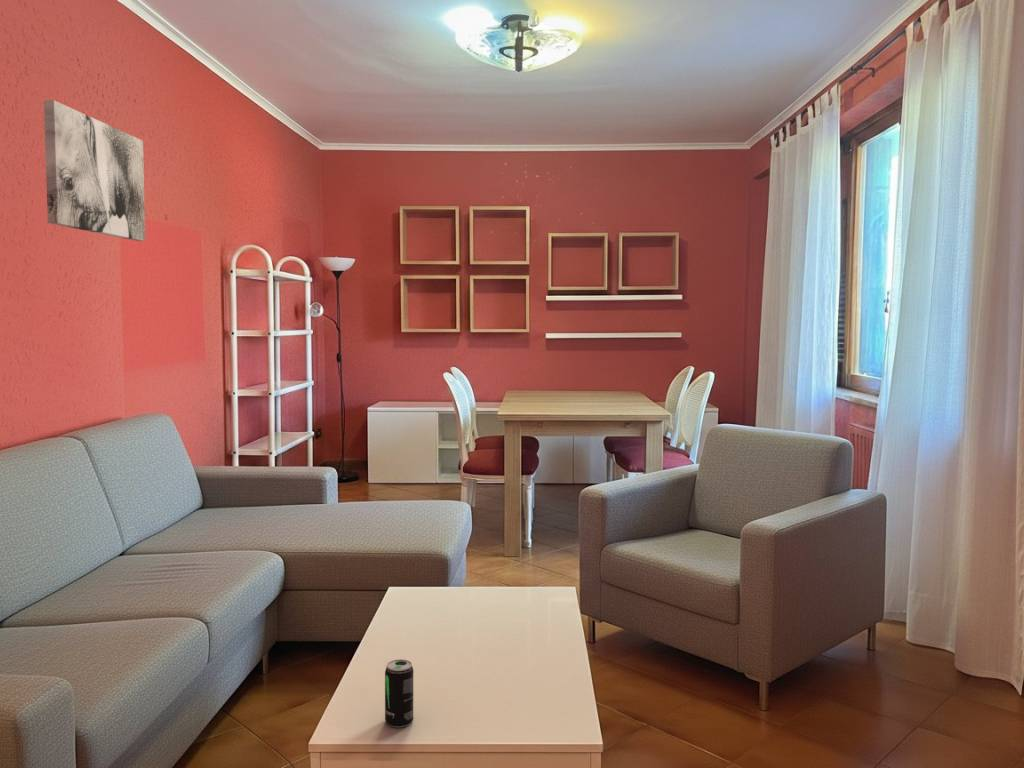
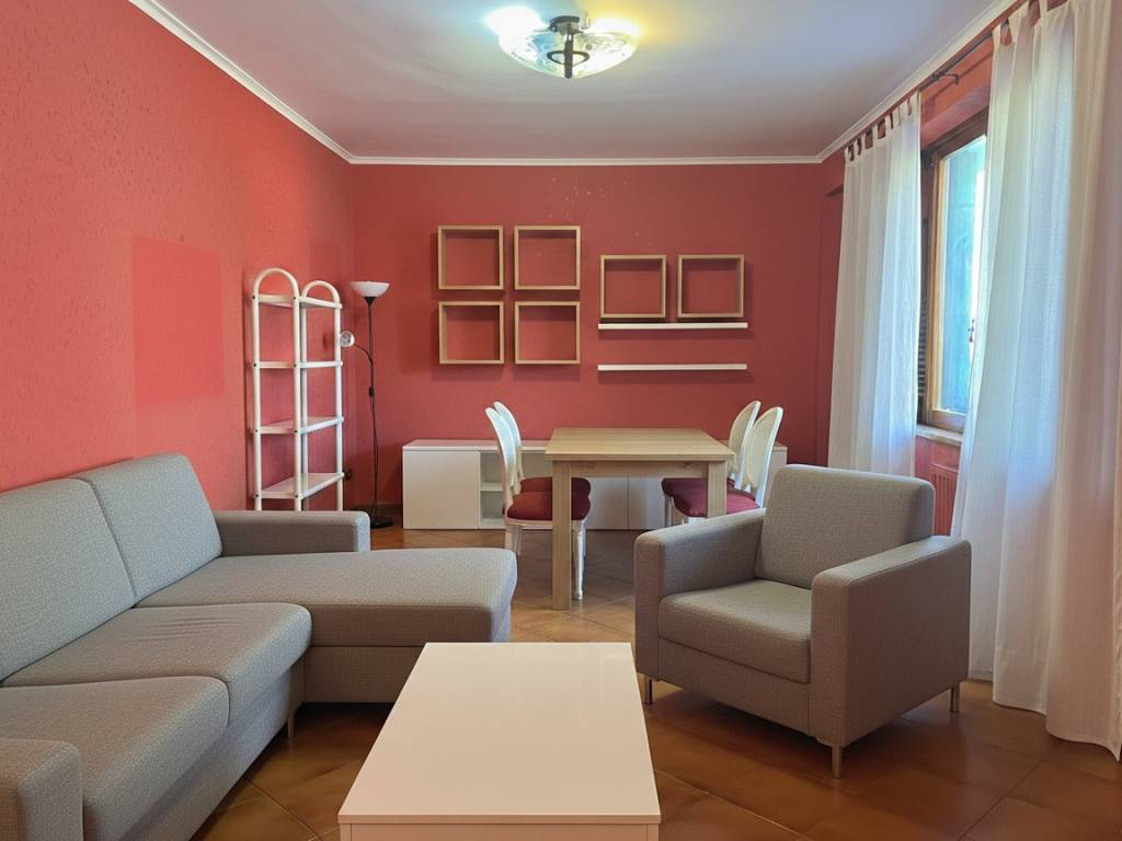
- wall art [43,99,146,242]
- beverage can [384,658,414,728]
